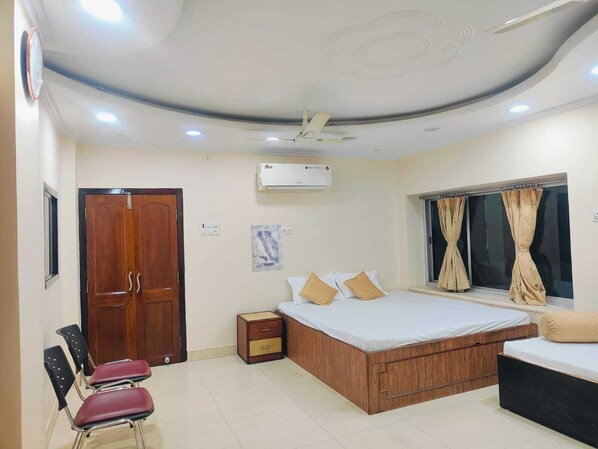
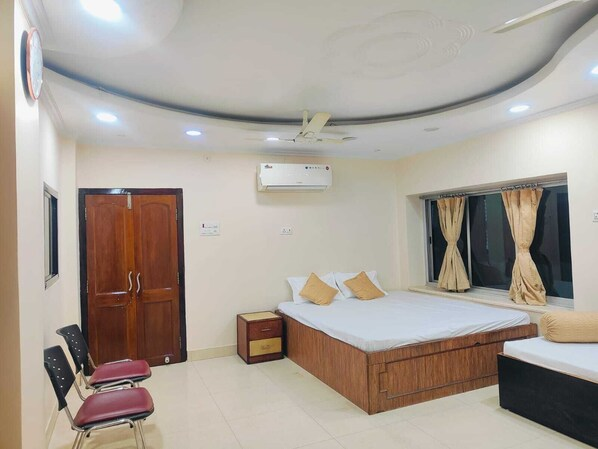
- wall art [250,223,285,273]
